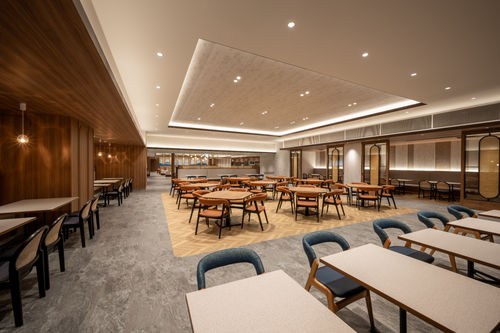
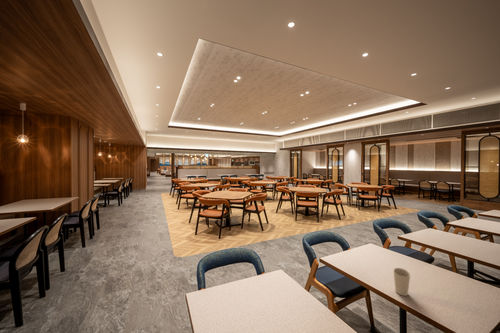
+ cup [392,267,411,297]
